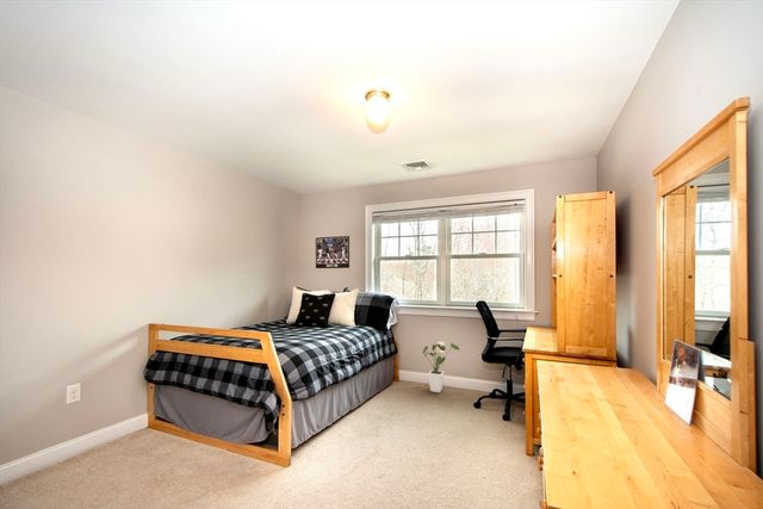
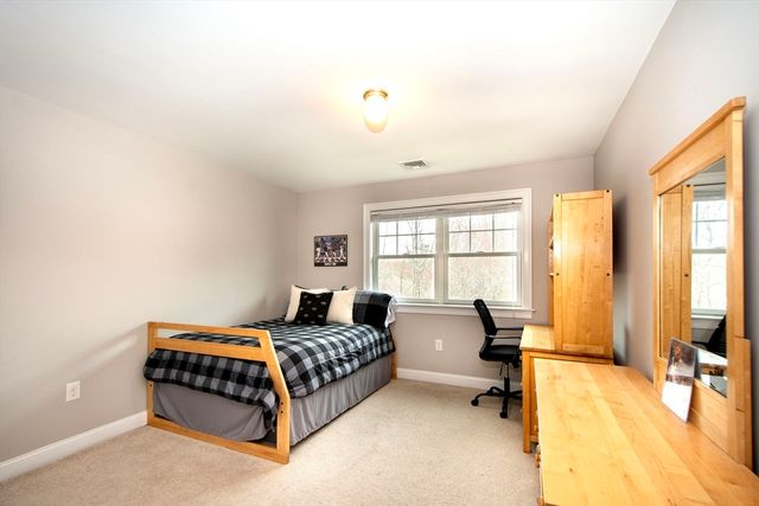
- house plant [422,342,460,393]
